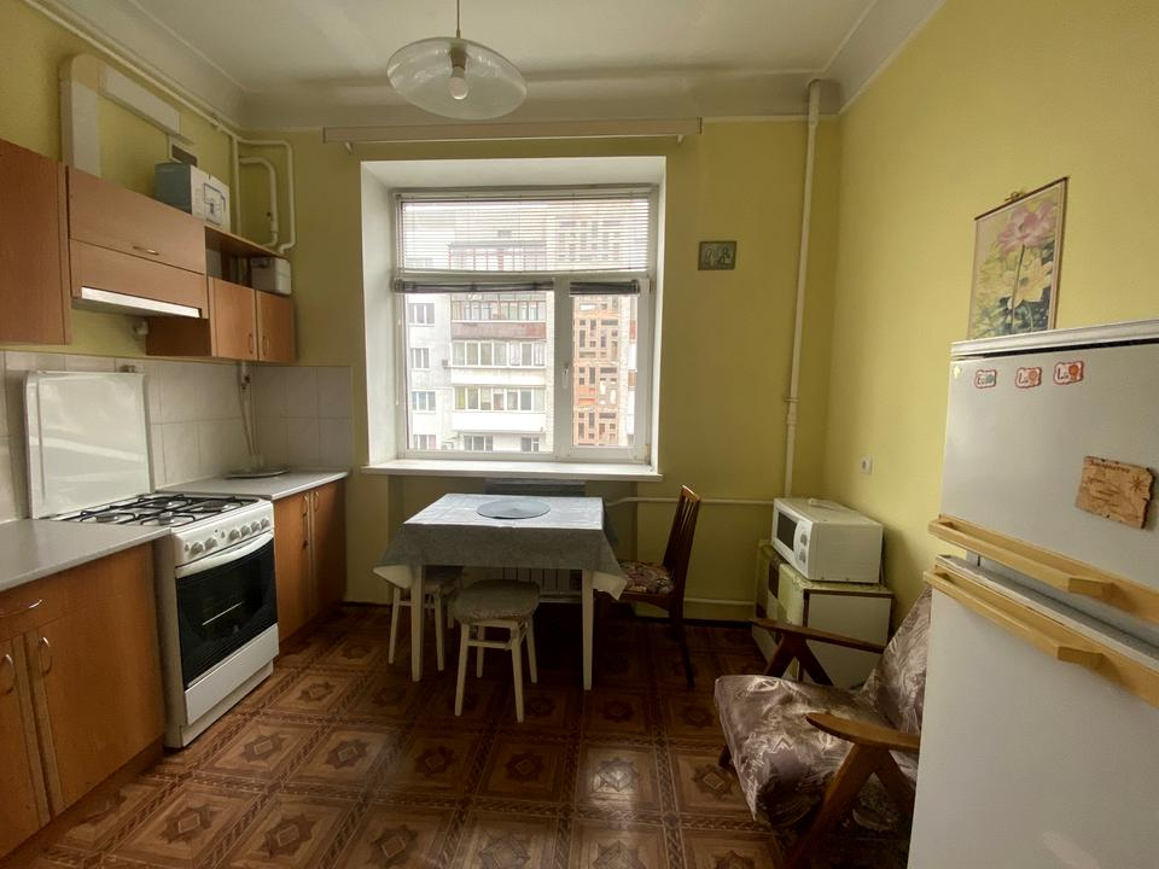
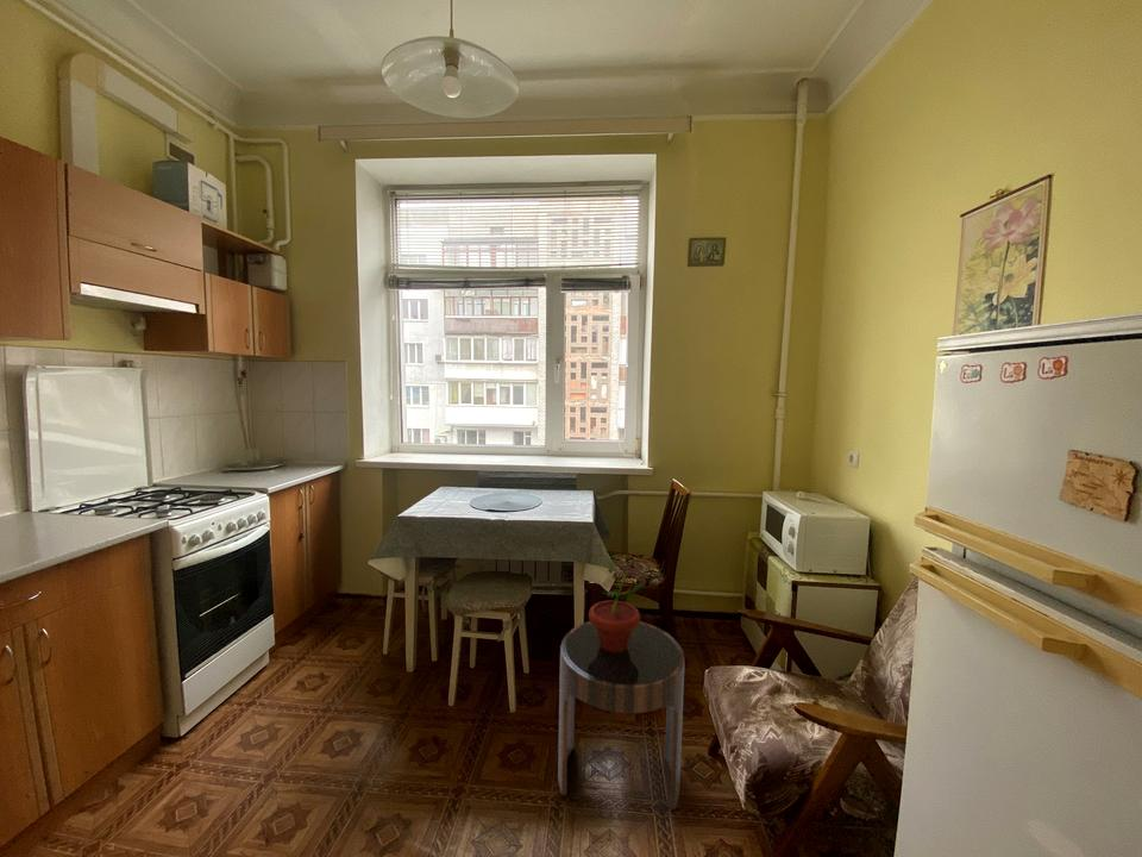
+ potted plant [588,562,647,652]
+ side table [557,620,685,811]
